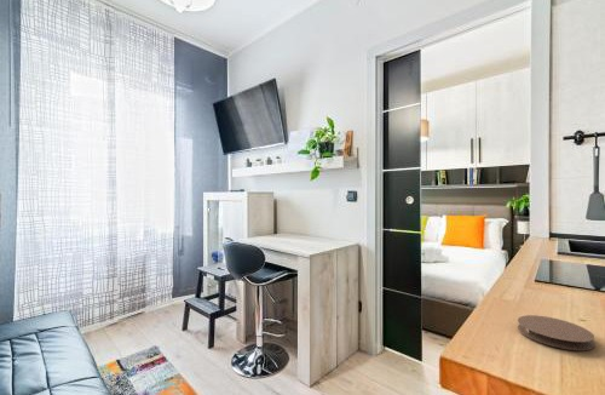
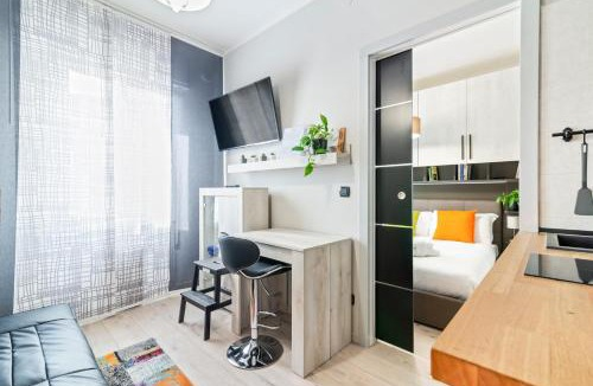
- coaster [517,314,595,351]
